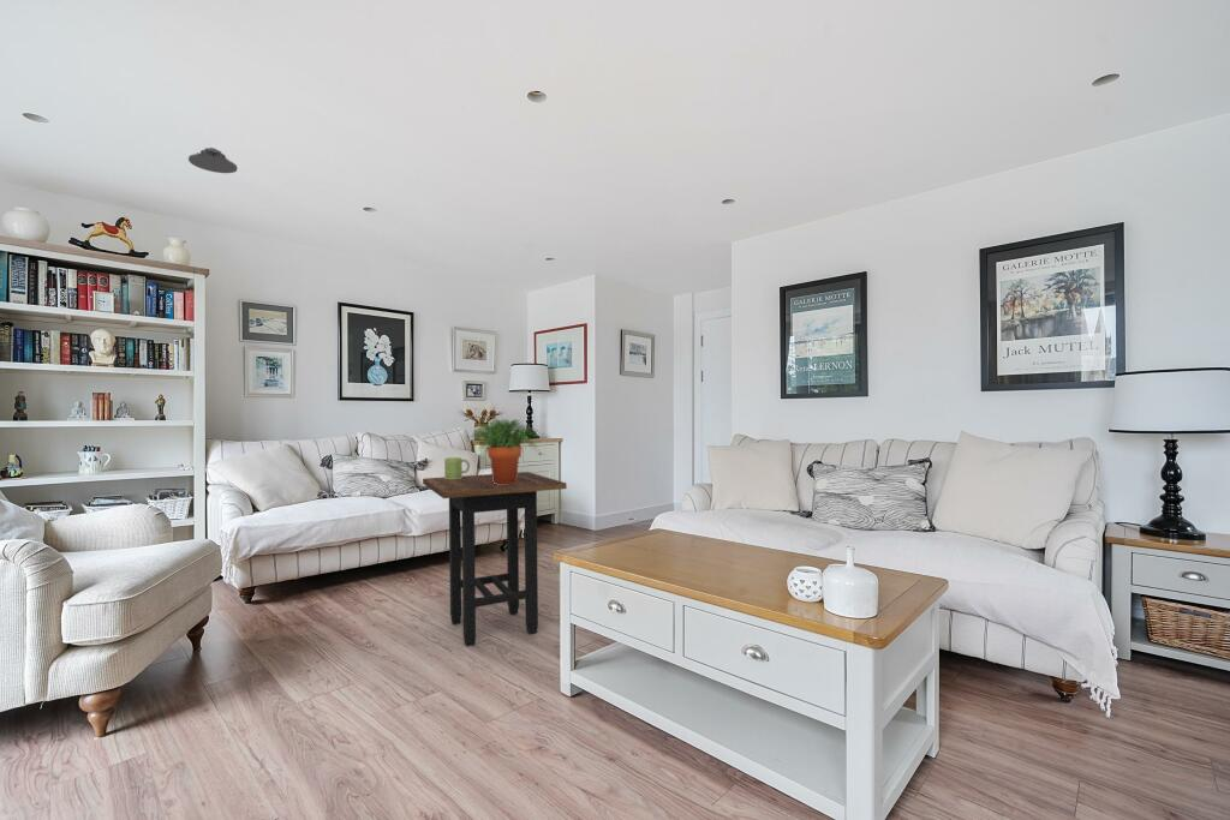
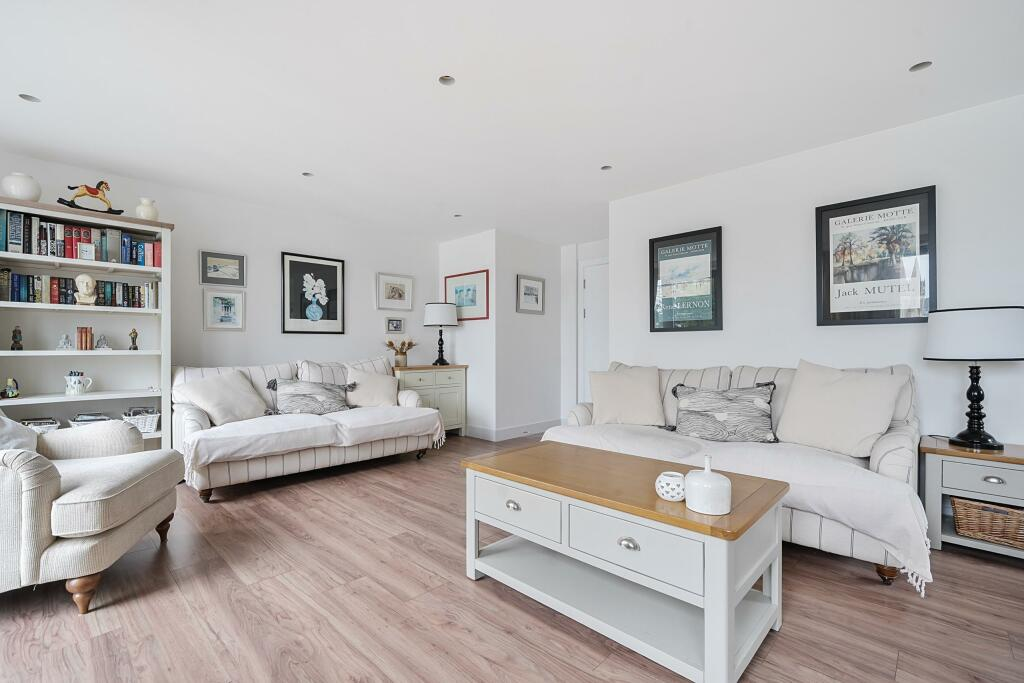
- mug [443,456,471,479]
- side table [422,471,568,647]
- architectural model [187,146,238,174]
- potted plant [466,417,544,485]
